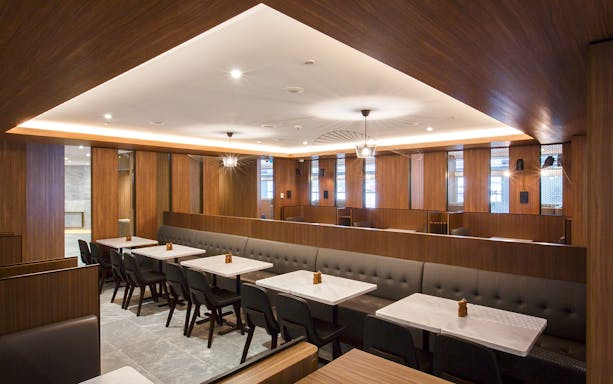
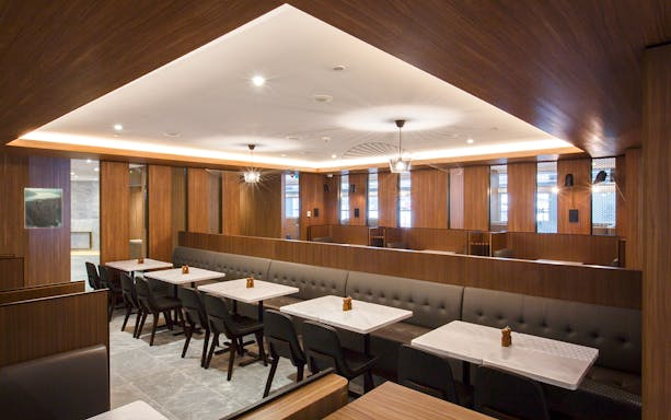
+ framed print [23,187,63,230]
